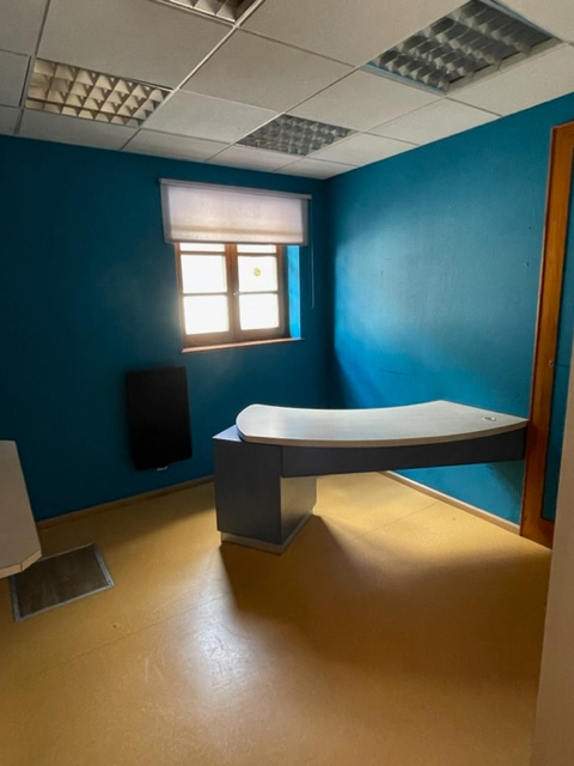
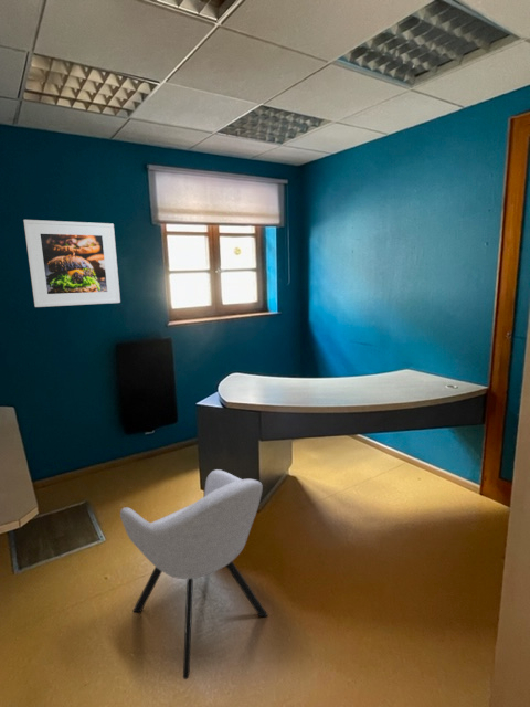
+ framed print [22,219,121,308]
+ chair [119,468,268,680]
